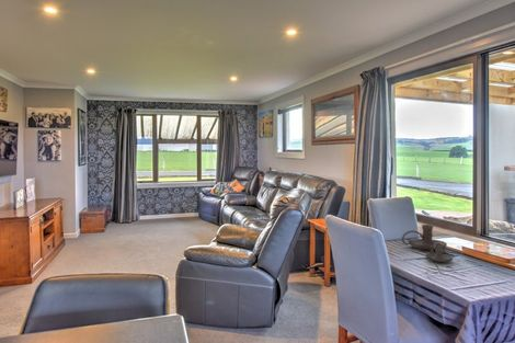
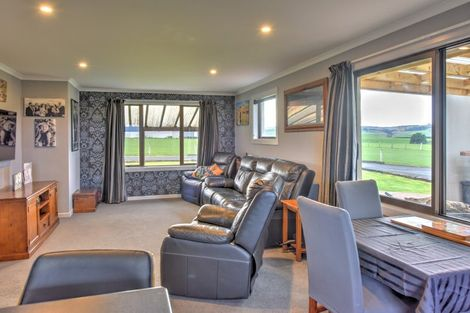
- candle holder [424,243,455,263]
- candle holder [401,224,448,251]
